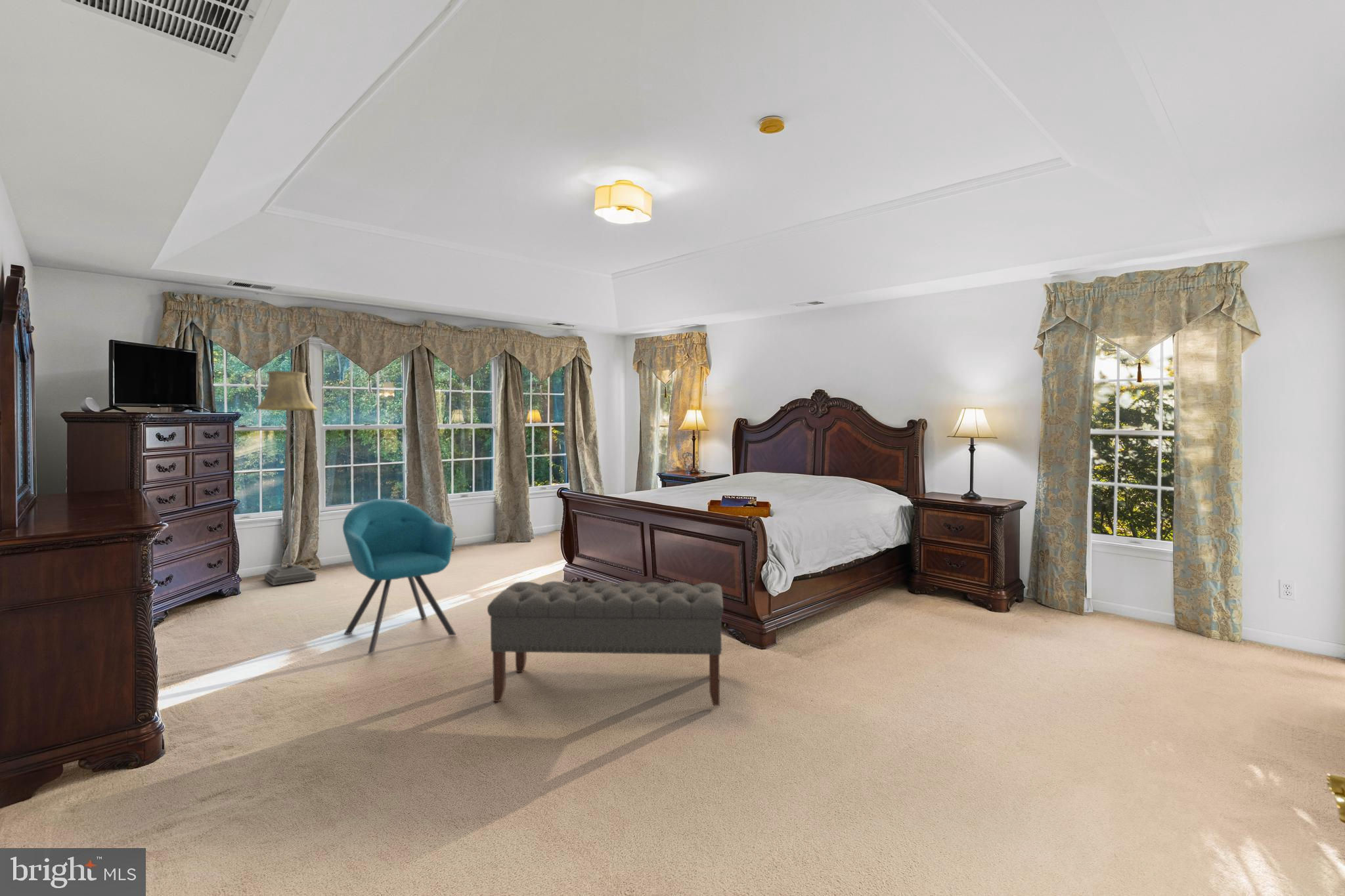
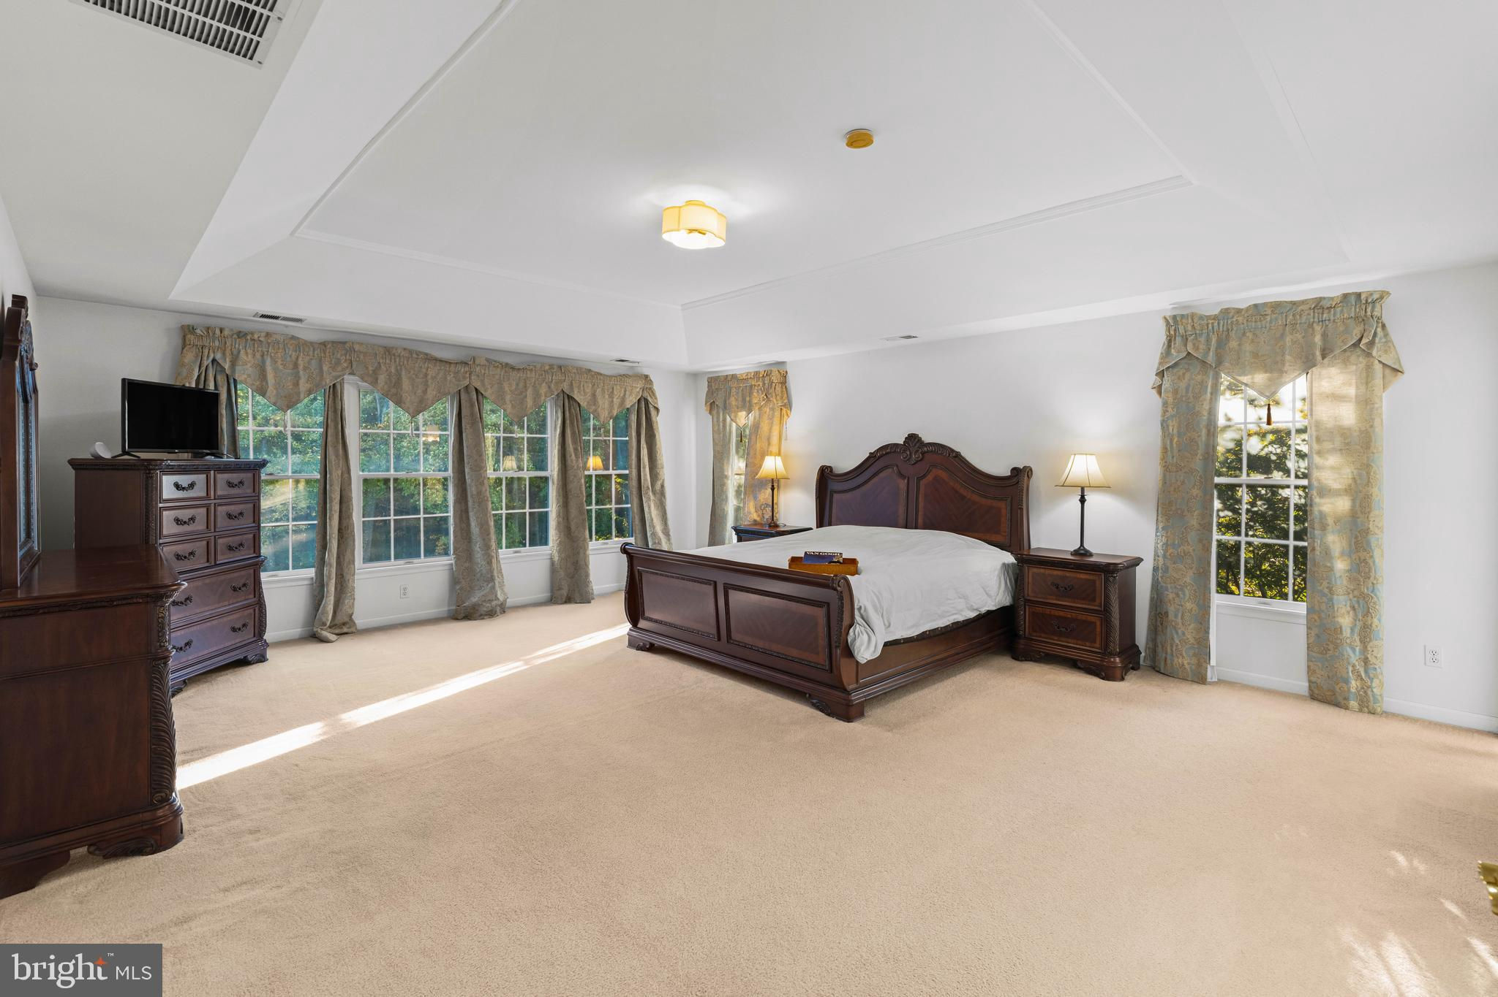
- floor lamp [255,370,319,586]
- bench [487,580,724,706]
- chair [342,498,457,654]
